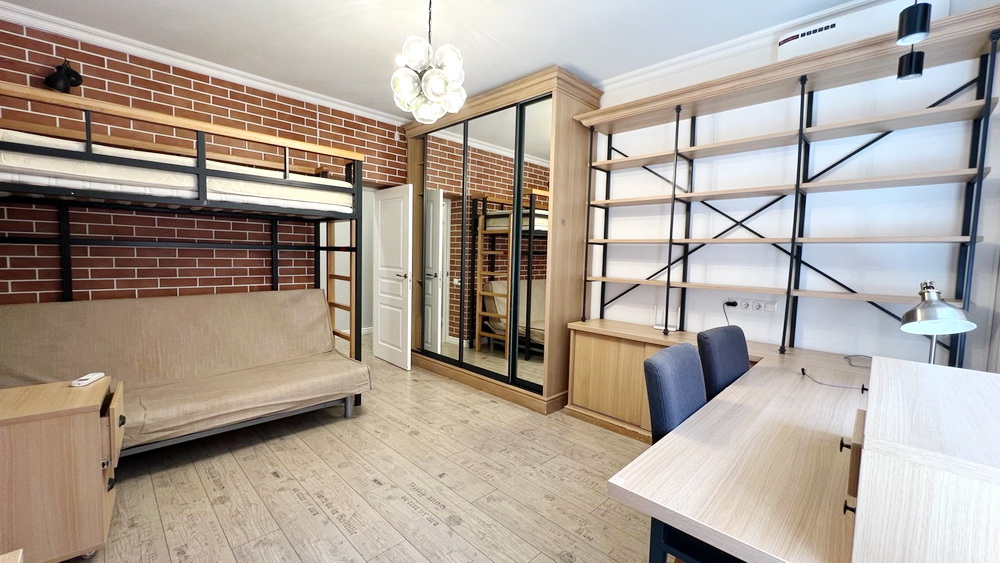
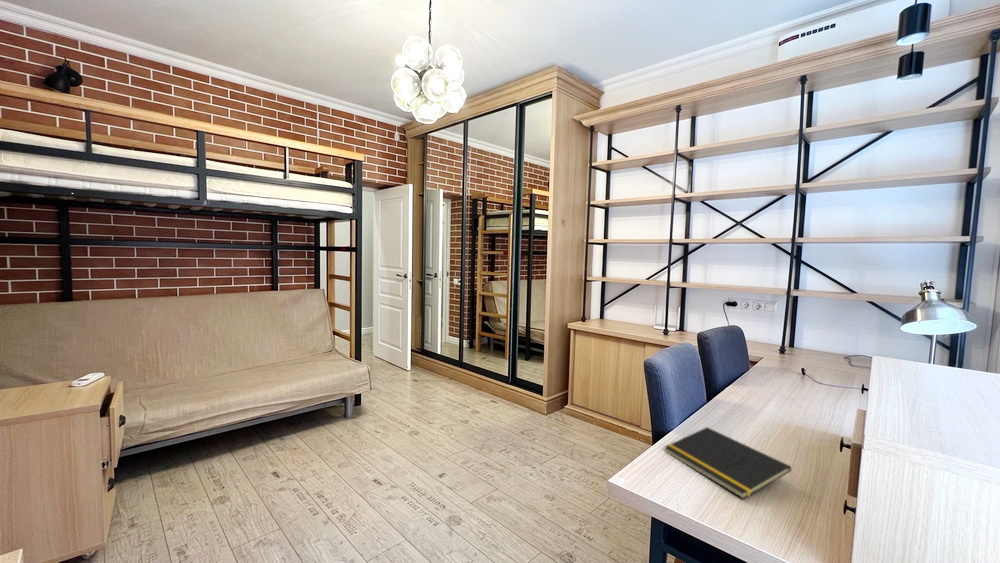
+ notepad [663,426,792,500]
